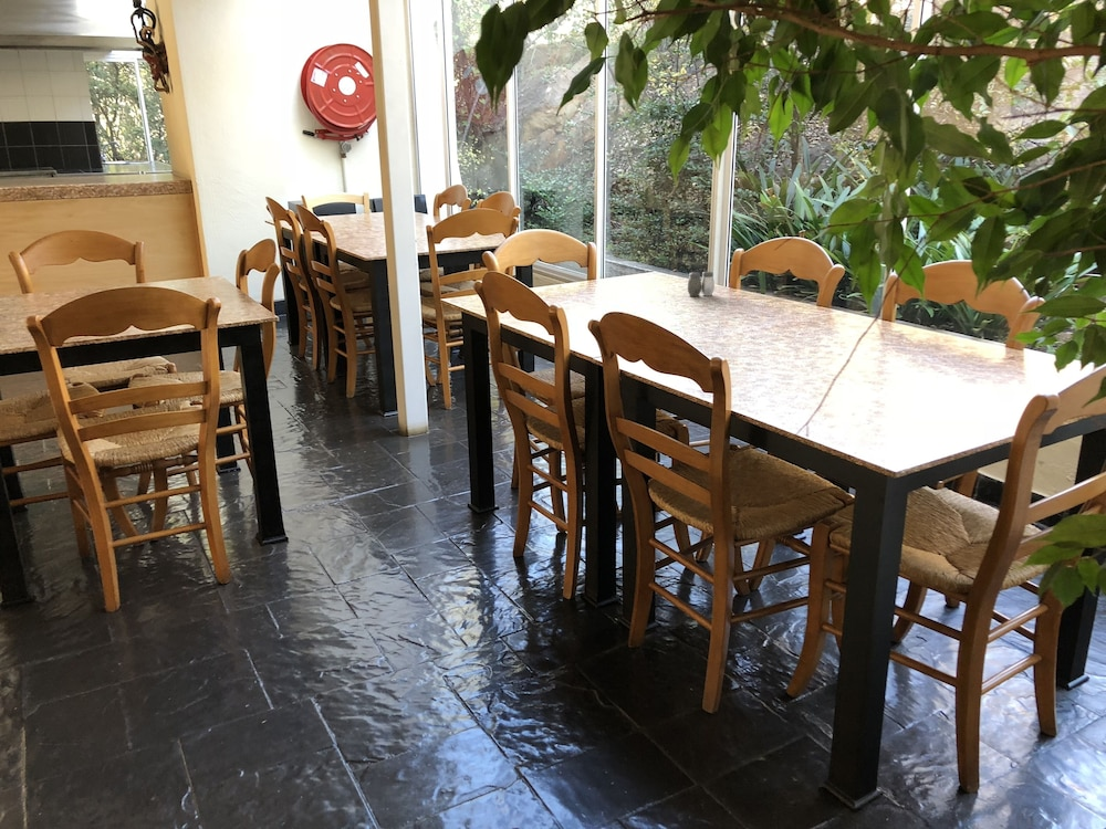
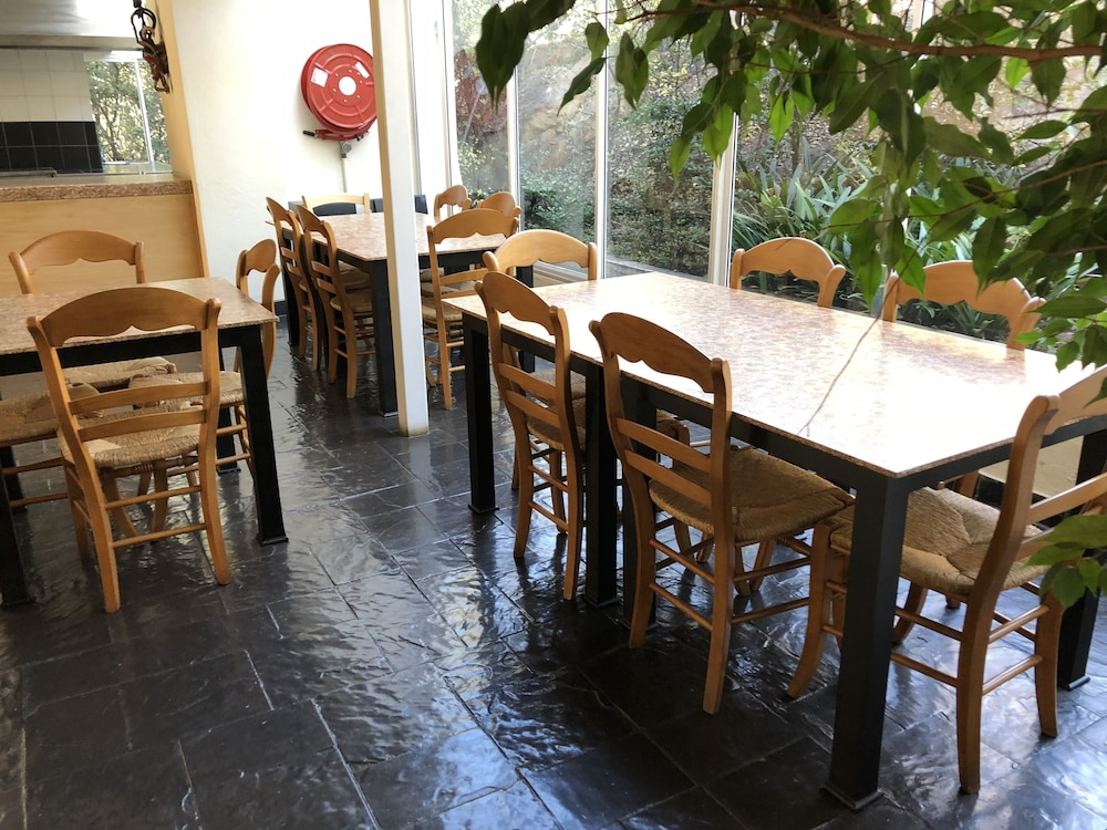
- salt and pepper shaker [687,271,716,297]
